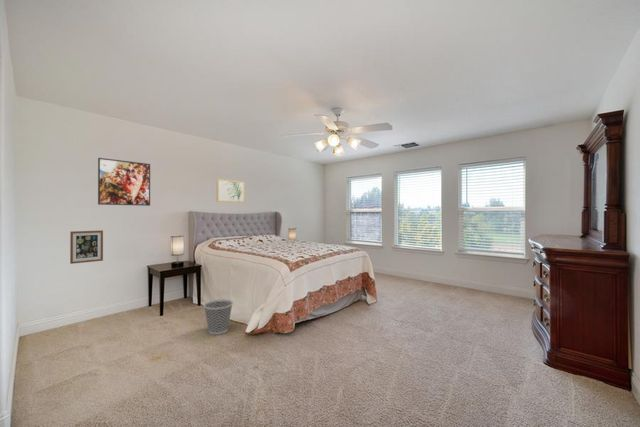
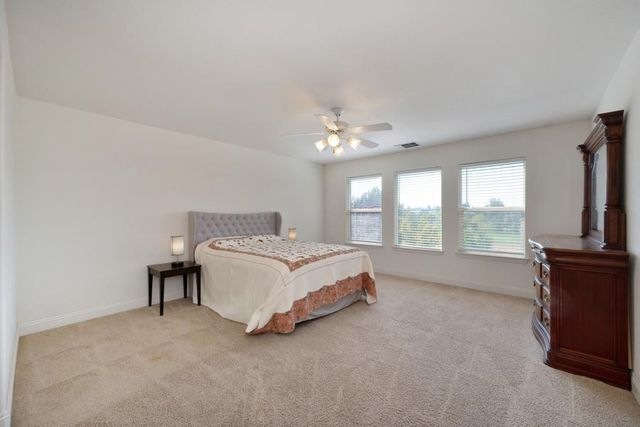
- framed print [97,157,151,207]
- wall art [216,178,246,204]
- wall art [69,229,104,265]
- wastebasket [203,299,234,336]
